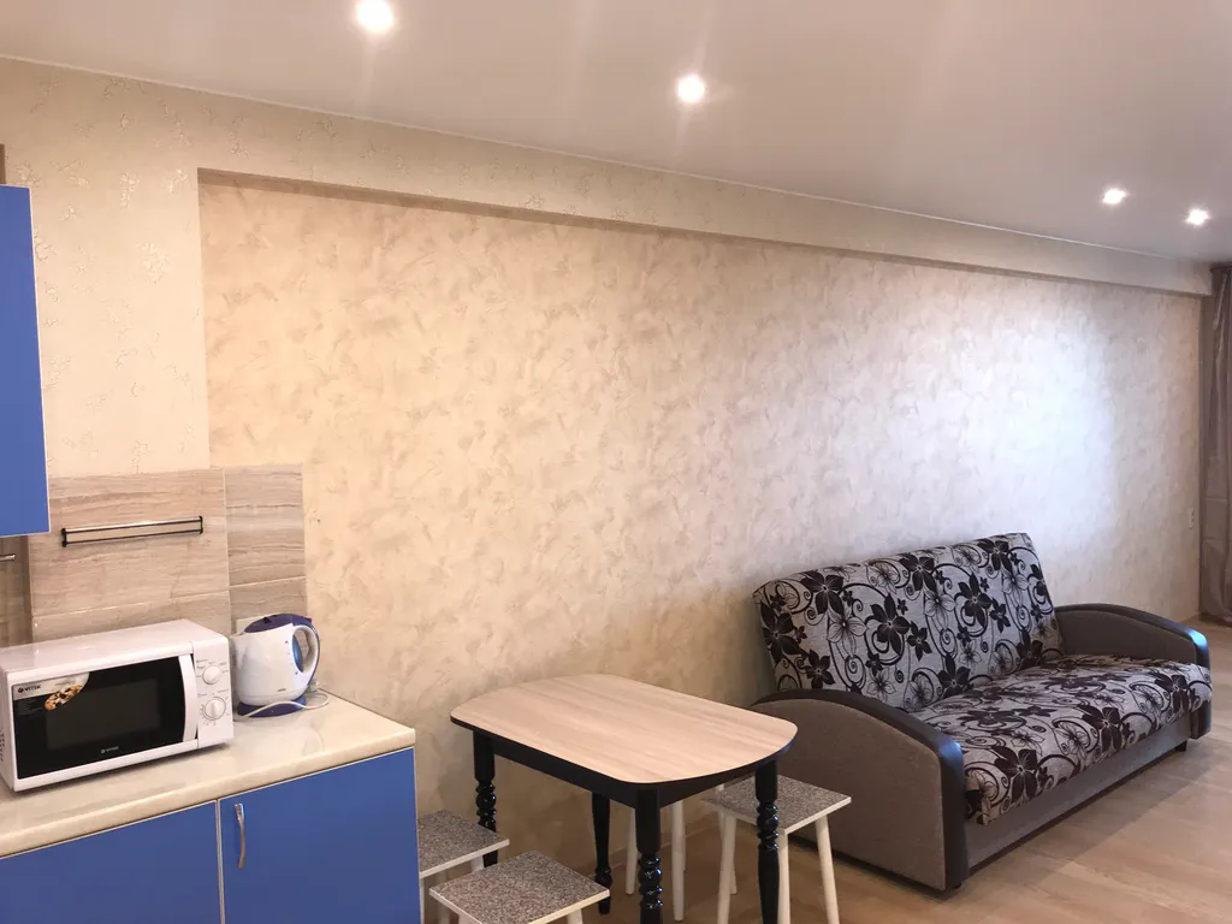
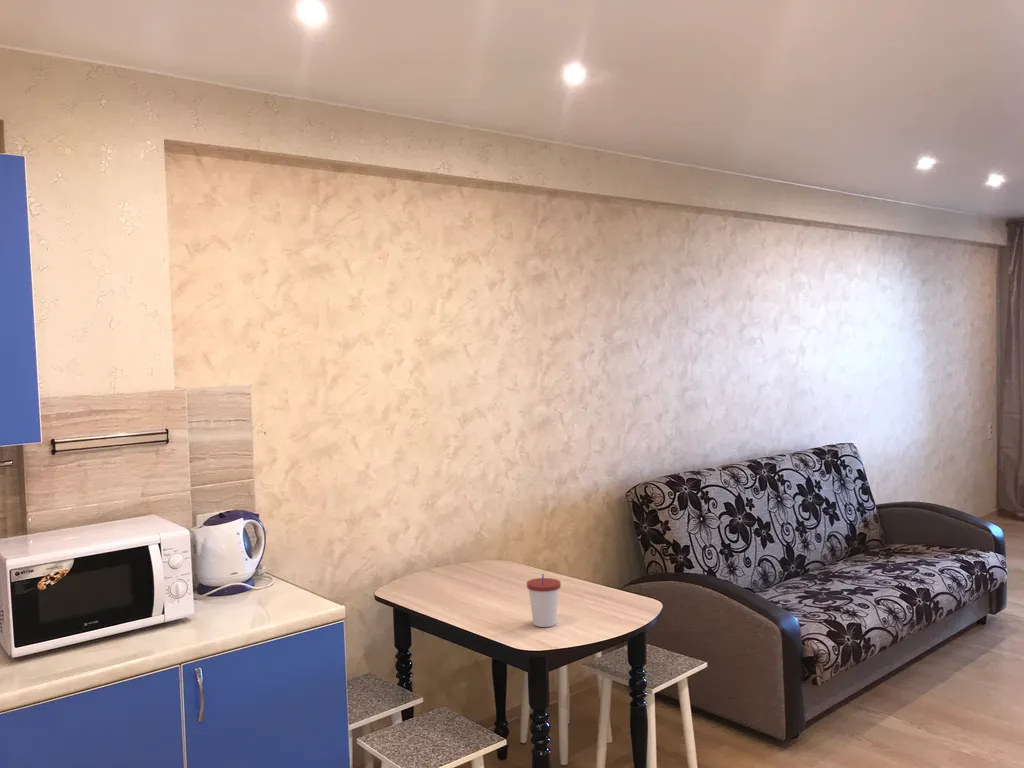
+ cup [526,573,562,628]
